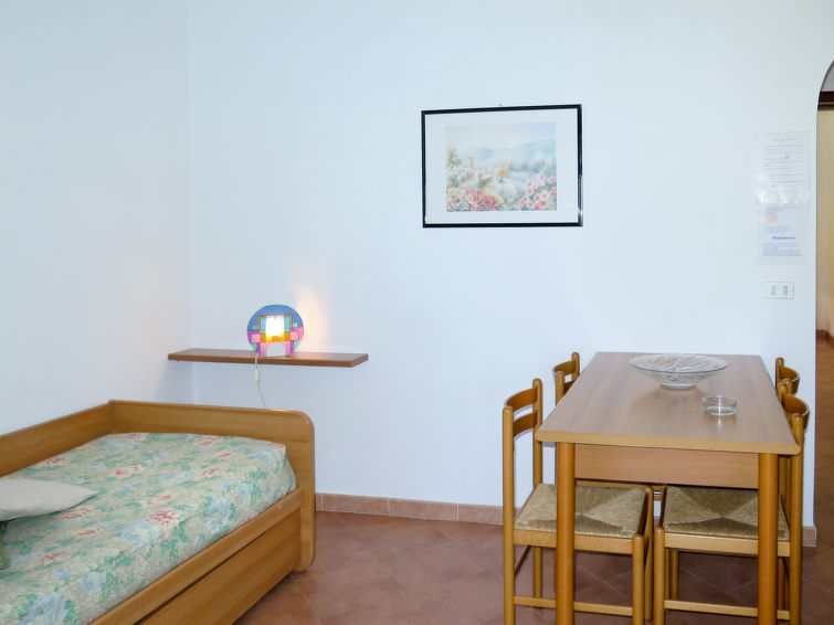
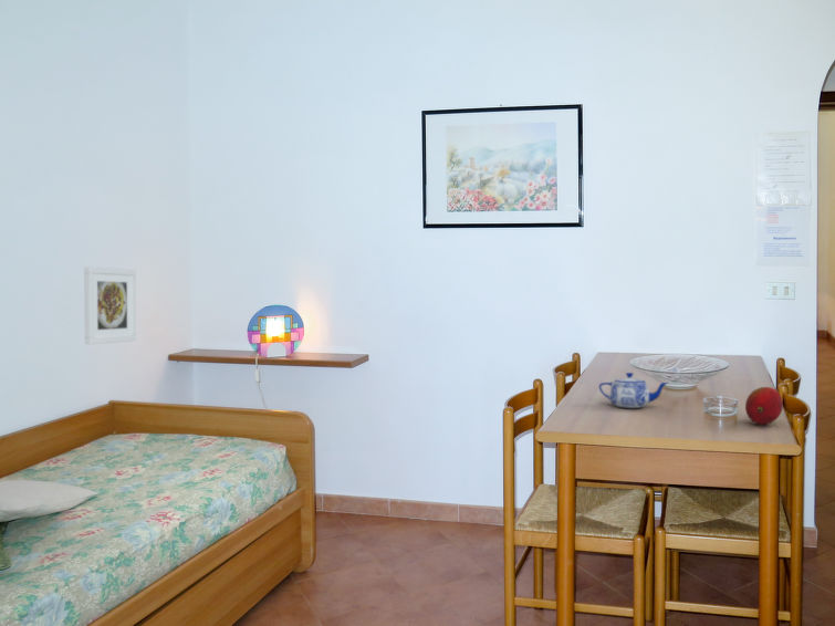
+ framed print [83,265,137,345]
+ fruit [744,386,784,426]
+ teapot [598,372,669,409]
